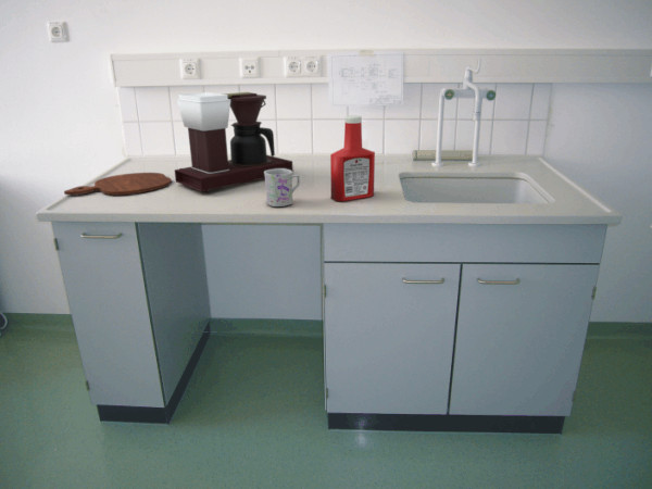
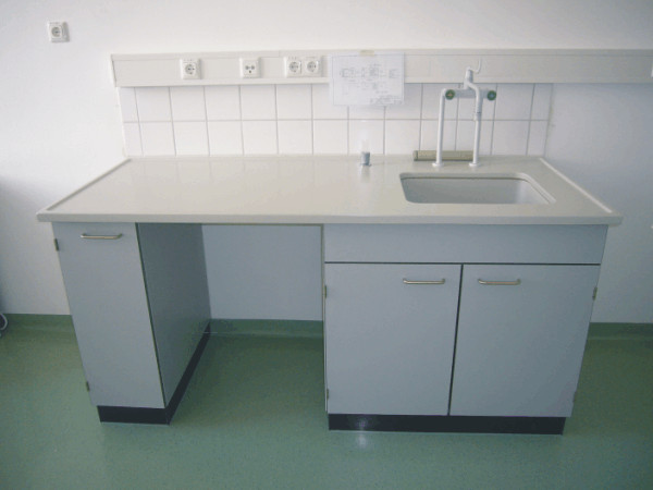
- coffee maker [174,91,294,193]
- mug [264,168,301,208]
- cutting board [63,172,173,196]
- soap bottle [329,114,376,202]
